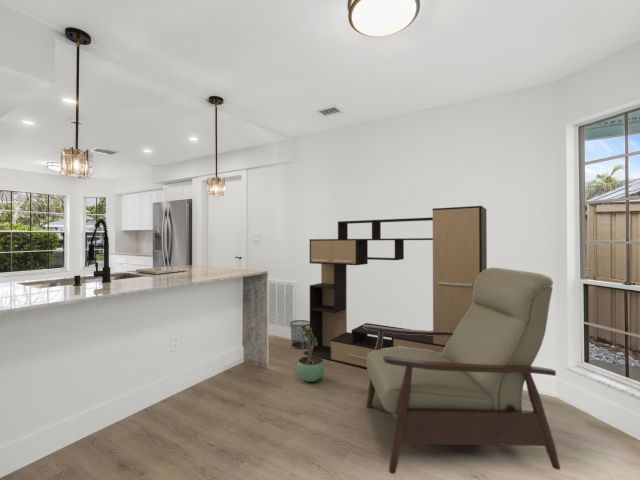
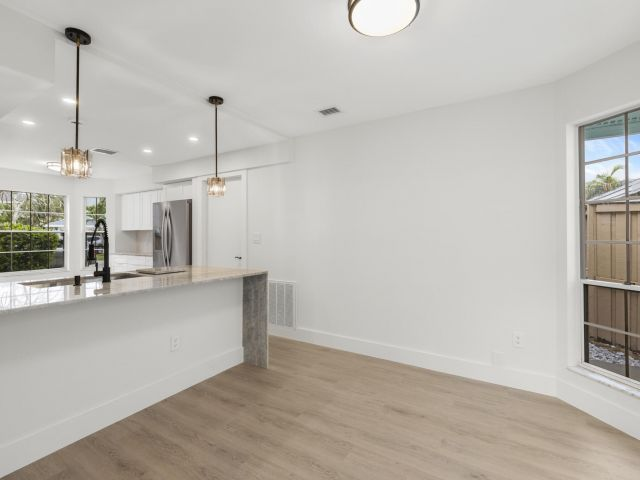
- waste bin [289,319,310,350]
- chair [362,267,561,475]
- potted plant [296,326,326,383]
- media console [303,205,488,369]
